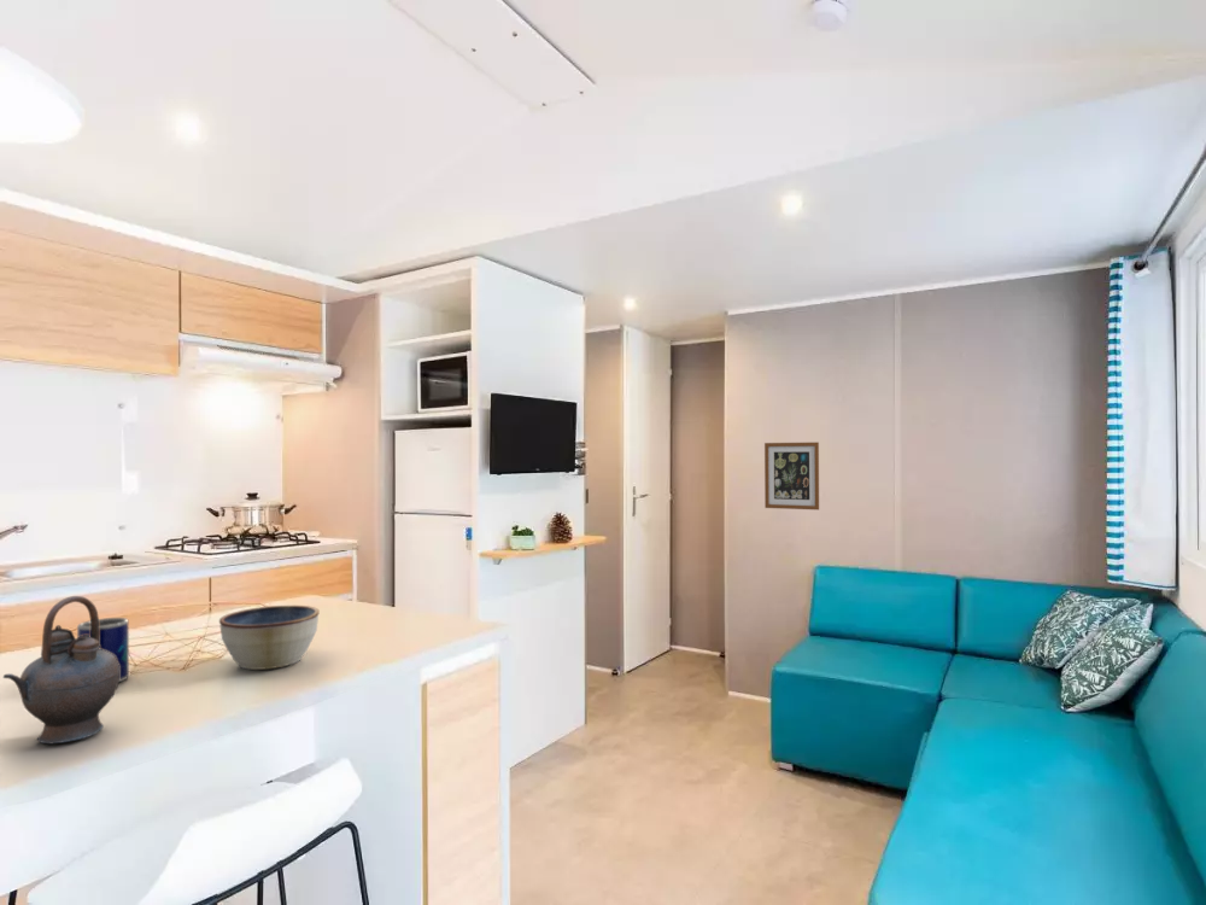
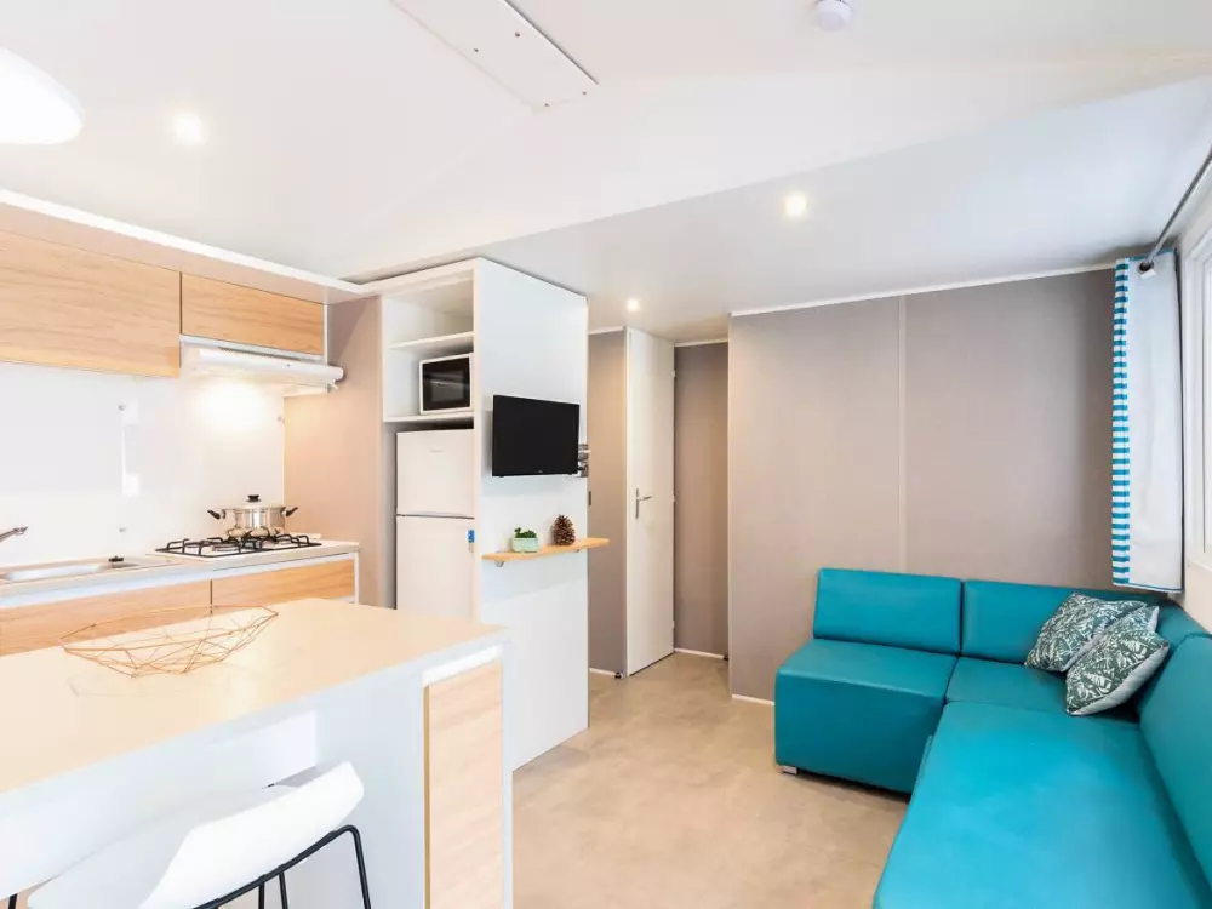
- wall art [763,442,820,512]
- mug [76,617,130,683]
- bowl [218,605,320,671]
- teapot [2,595,119,745]
